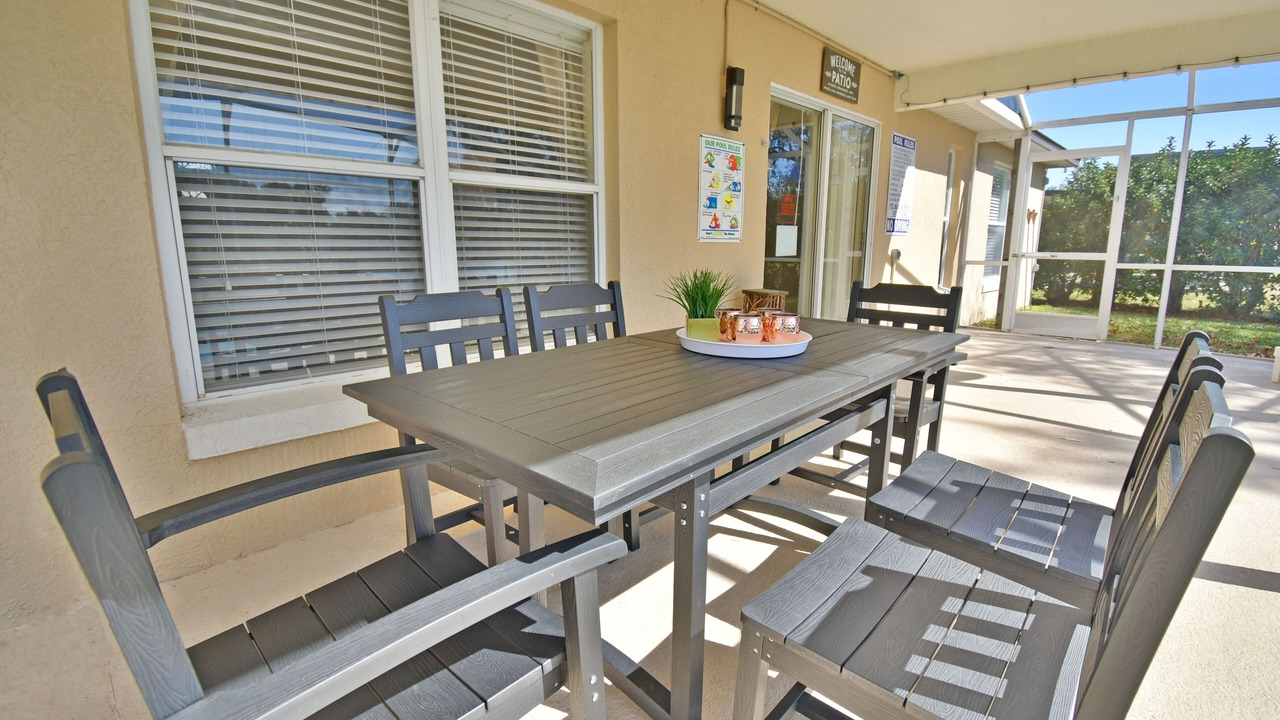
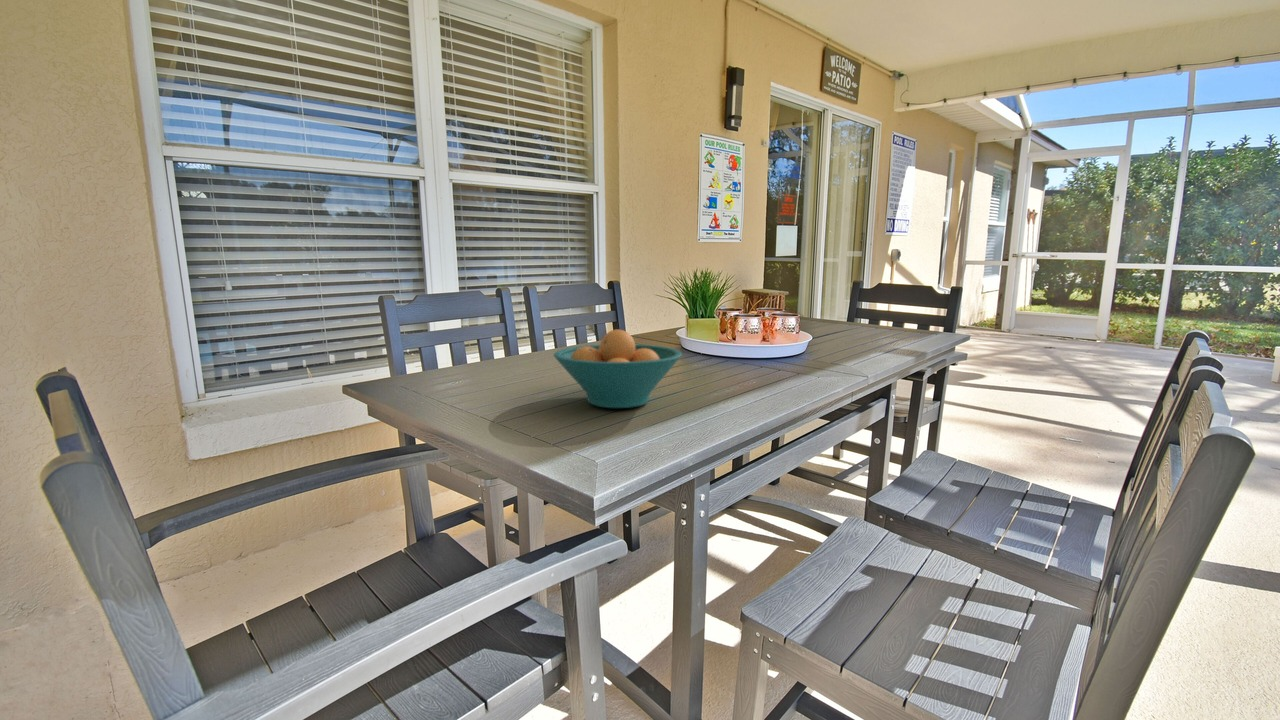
+ fruit bowl [553,328,683,409]
